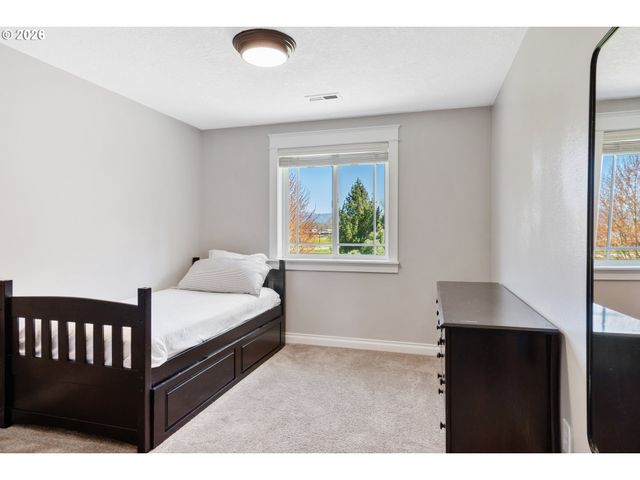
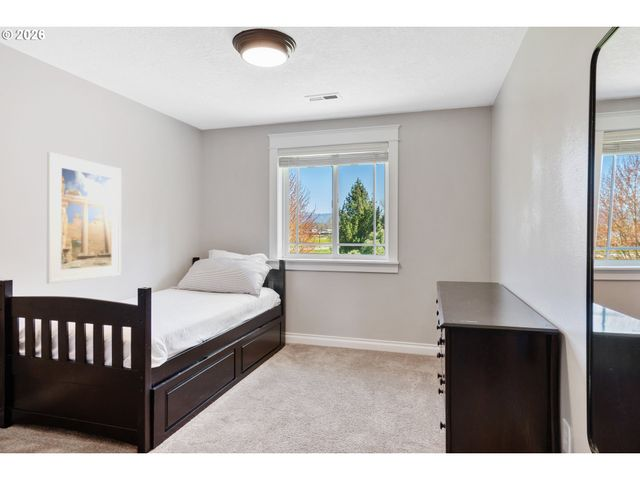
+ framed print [46,151,122,285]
